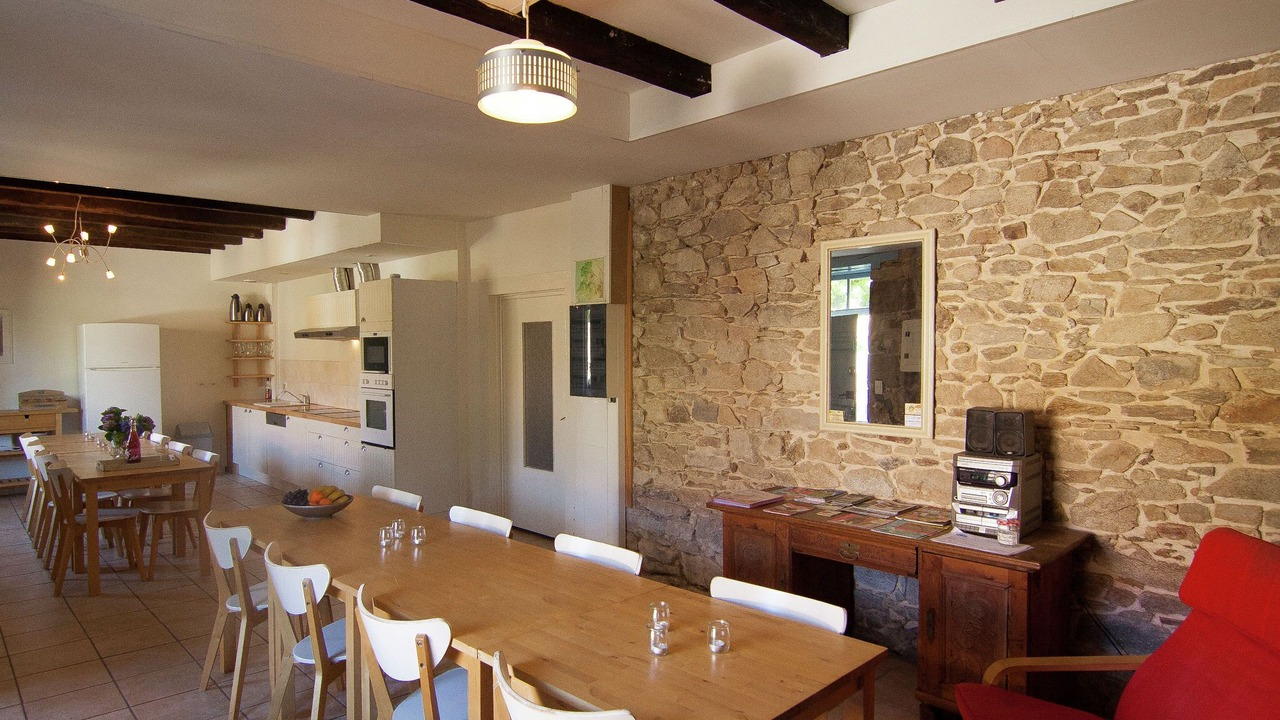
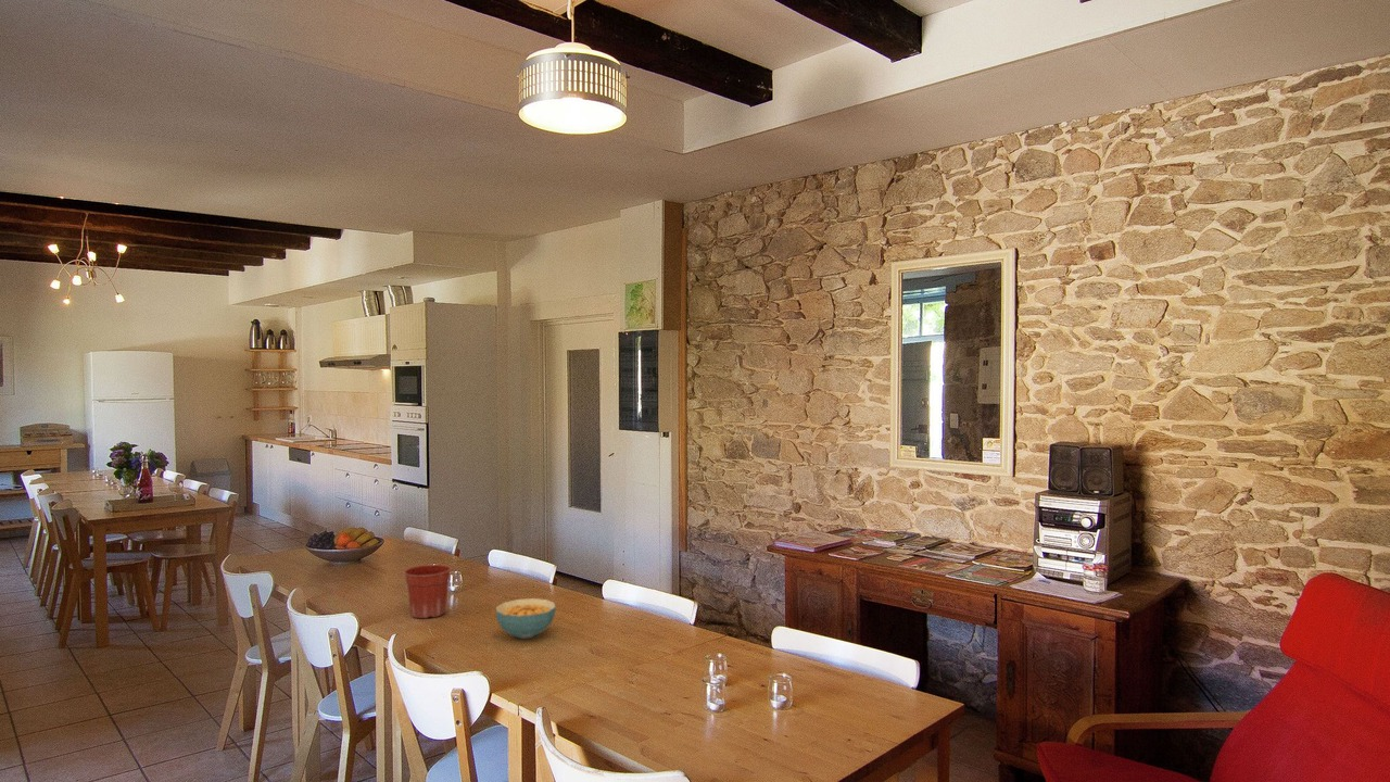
+ flower pot [403,564,453,619]
+ cereal bowl [495,597,557,640]
